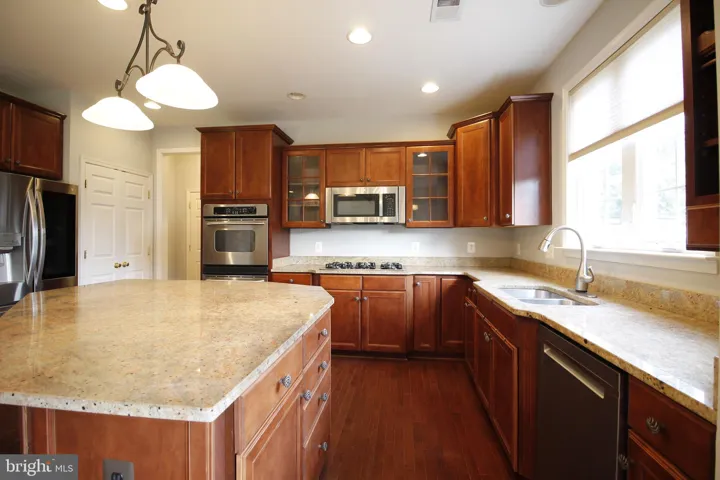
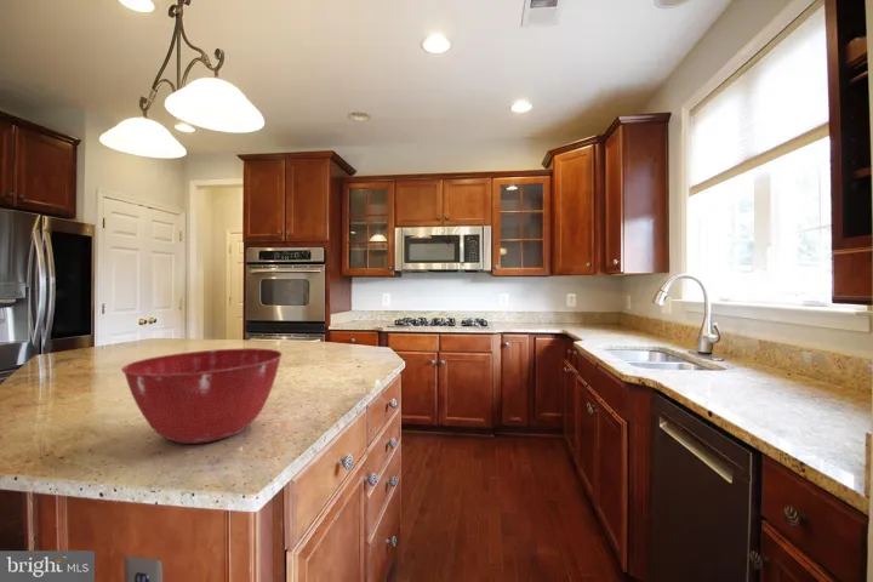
+ mixing bowl [120,347,284,445]
